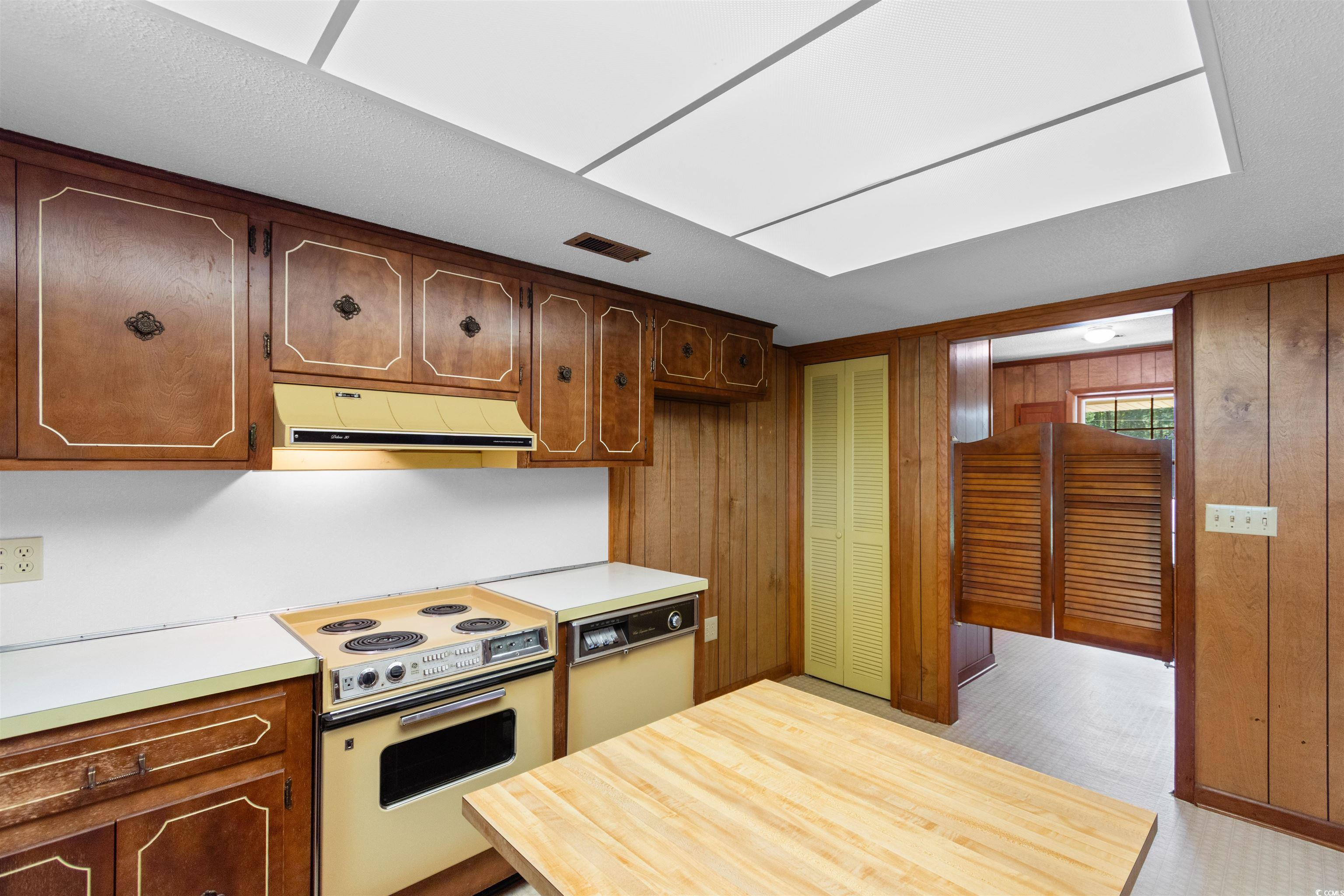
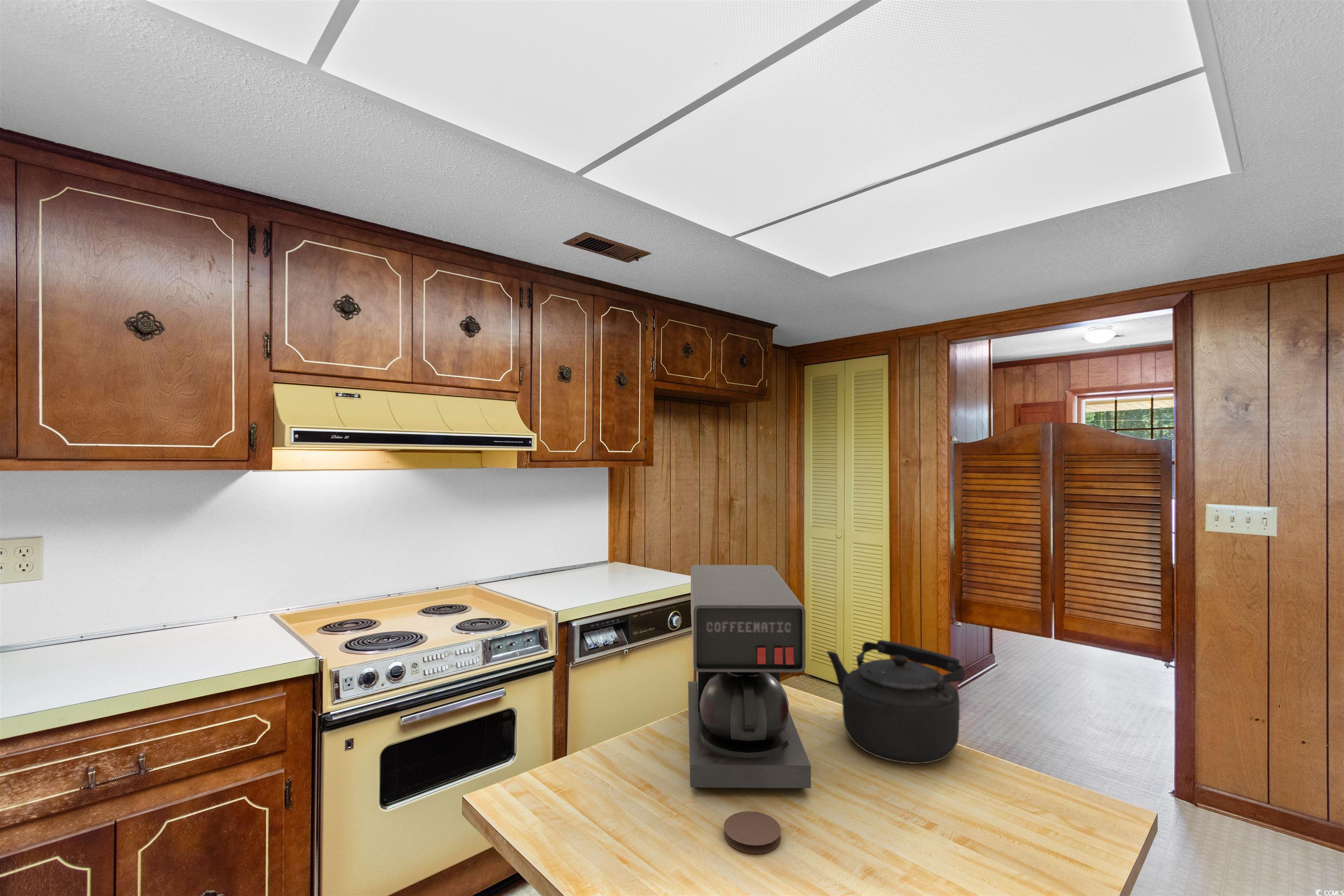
+ coaster [724,811,781,854]
+ coffee maker [688,564,811,789]
+ kettle [826,640,965,764]
